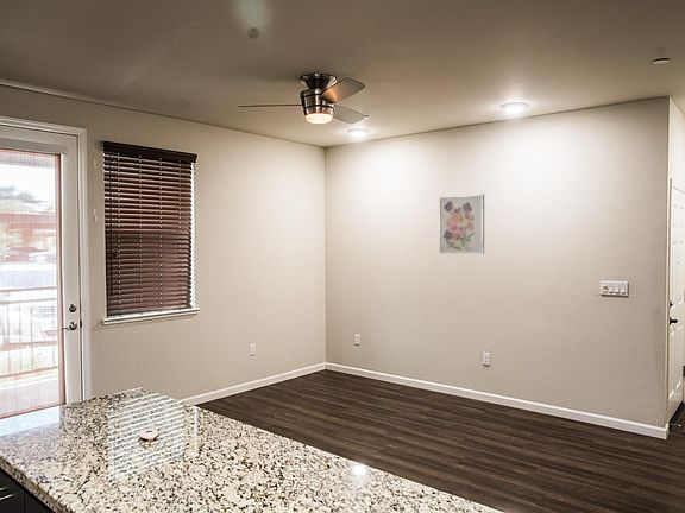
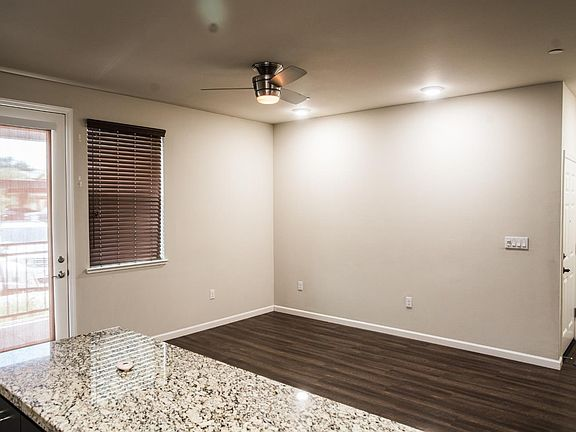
- wall art [438,194,485,255]
